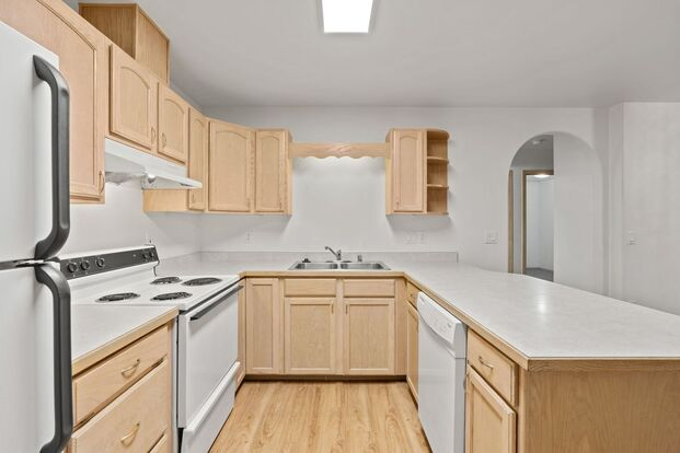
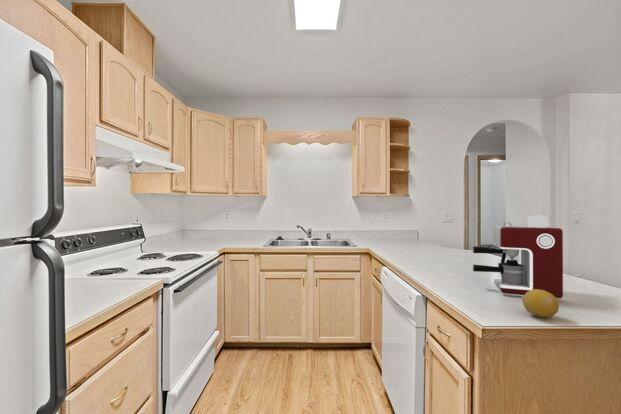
+ coffee maker [471,214,564,299]
+ fruit [522,289,560,318]
